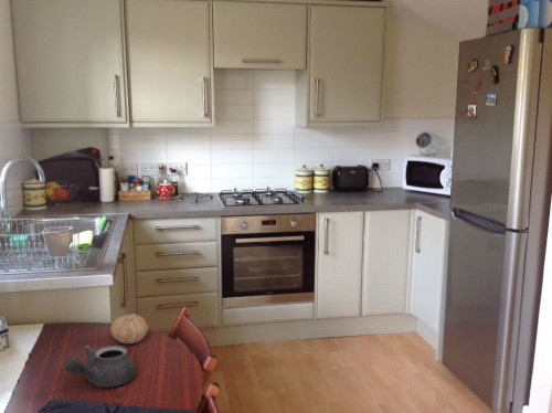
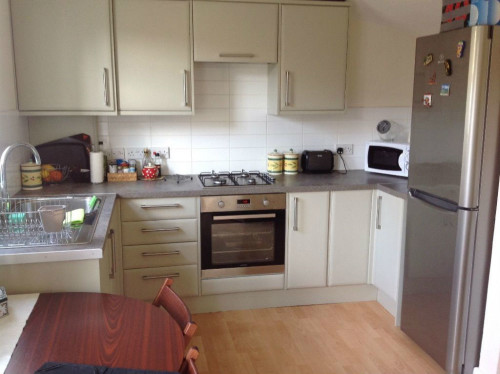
- teapot [63,345,137,389]
- fruit [109,313,149,345]
